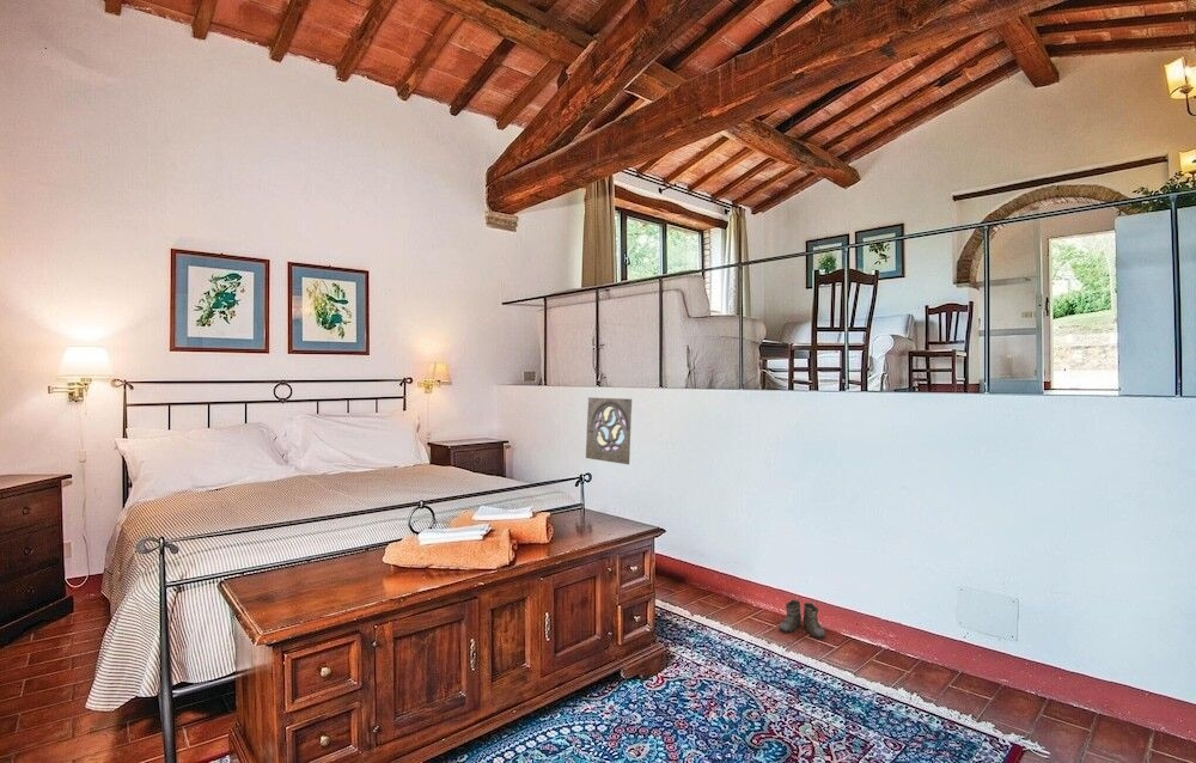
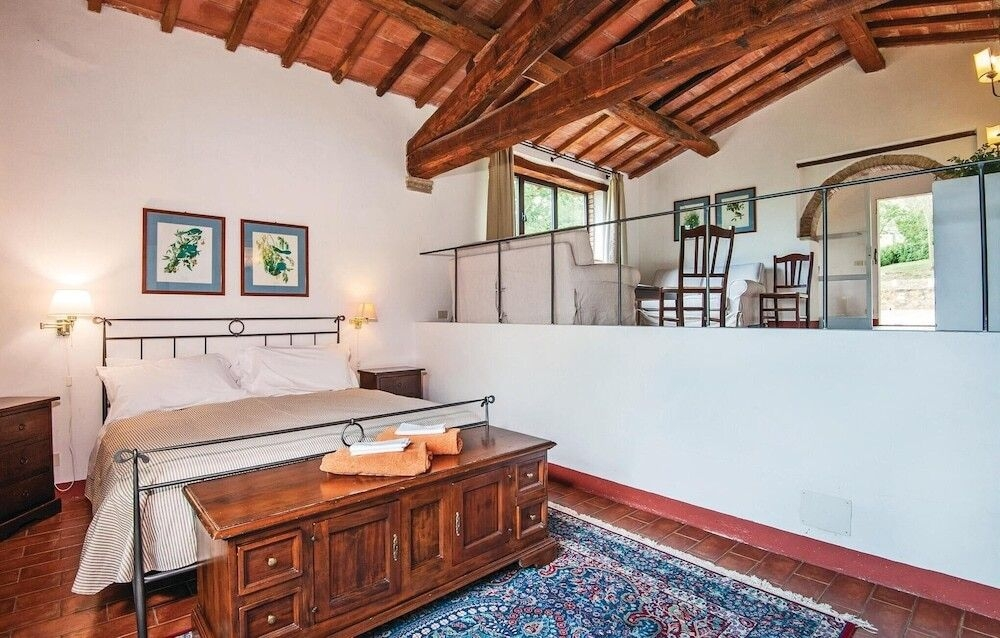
- wall ornament [585,396,633,465]
- boots [777,599,826,640]
